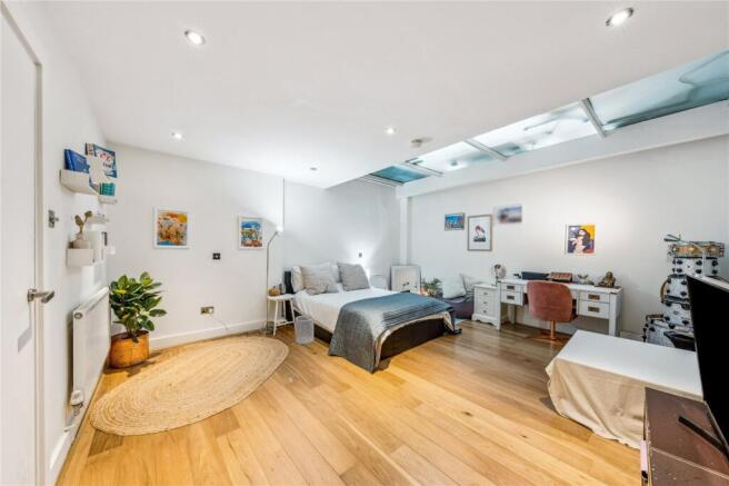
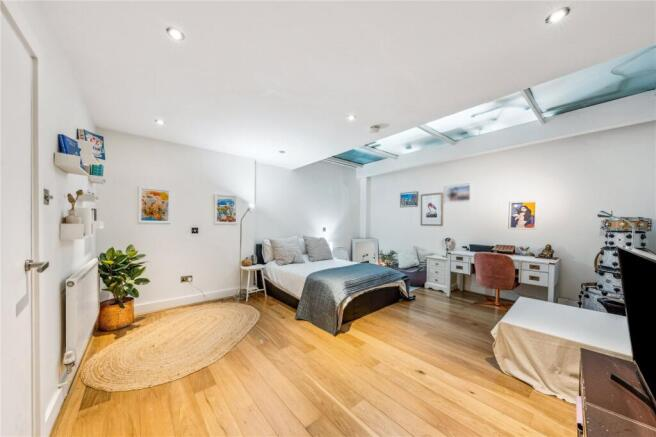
- wastebasket [294,315,316,345]
